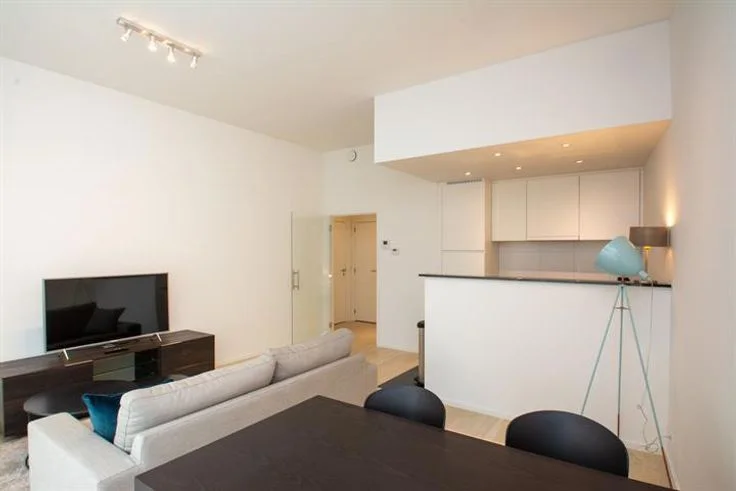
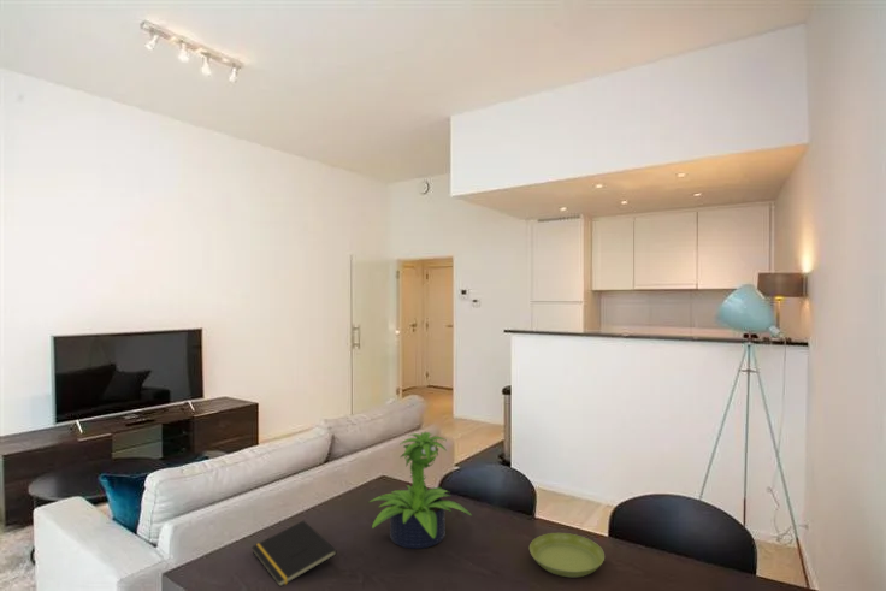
+ potted plant [367,431,473,550]
+ saucer [528,532,606,578]
+ notepad [250,520,338,589]
